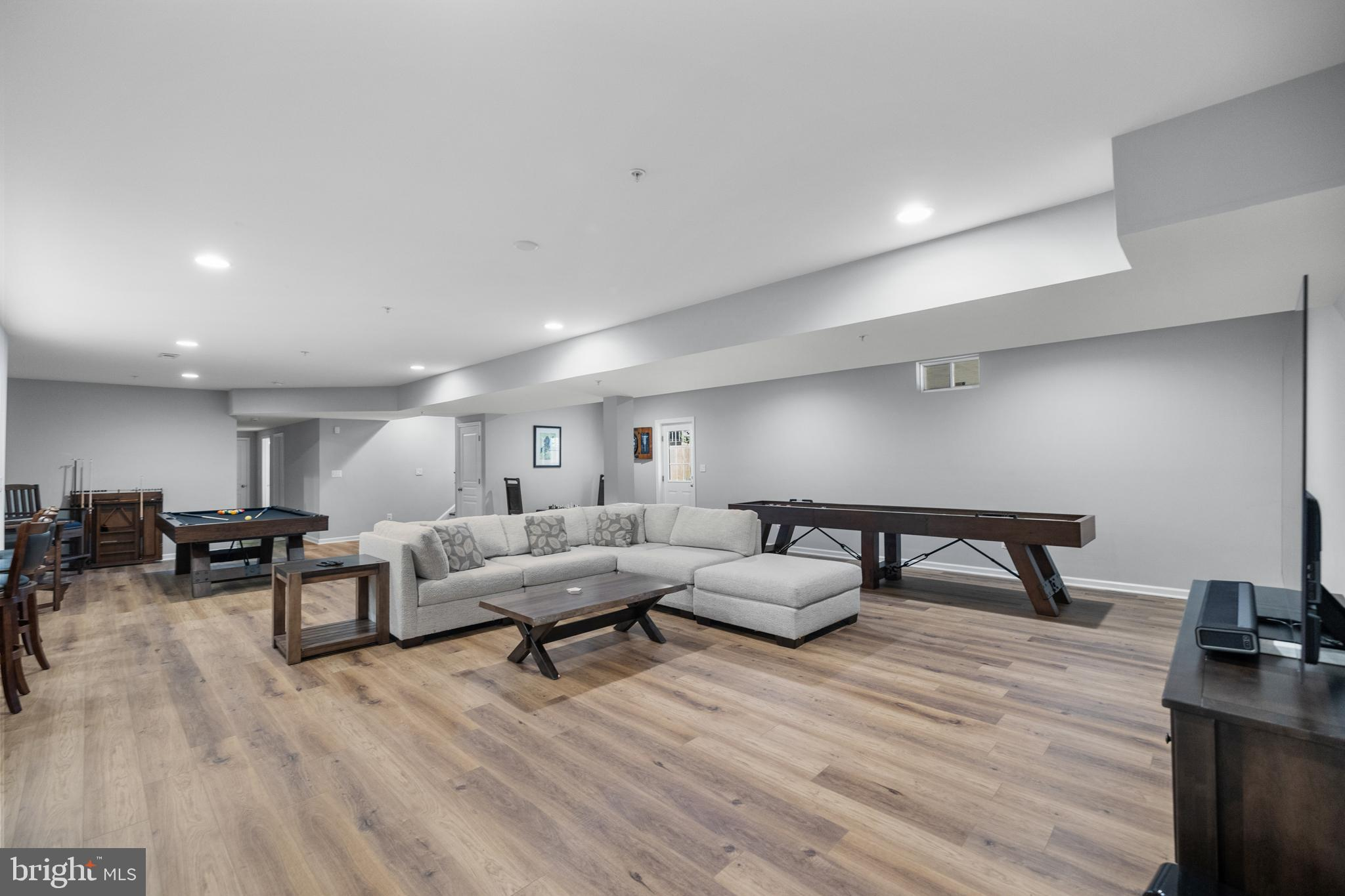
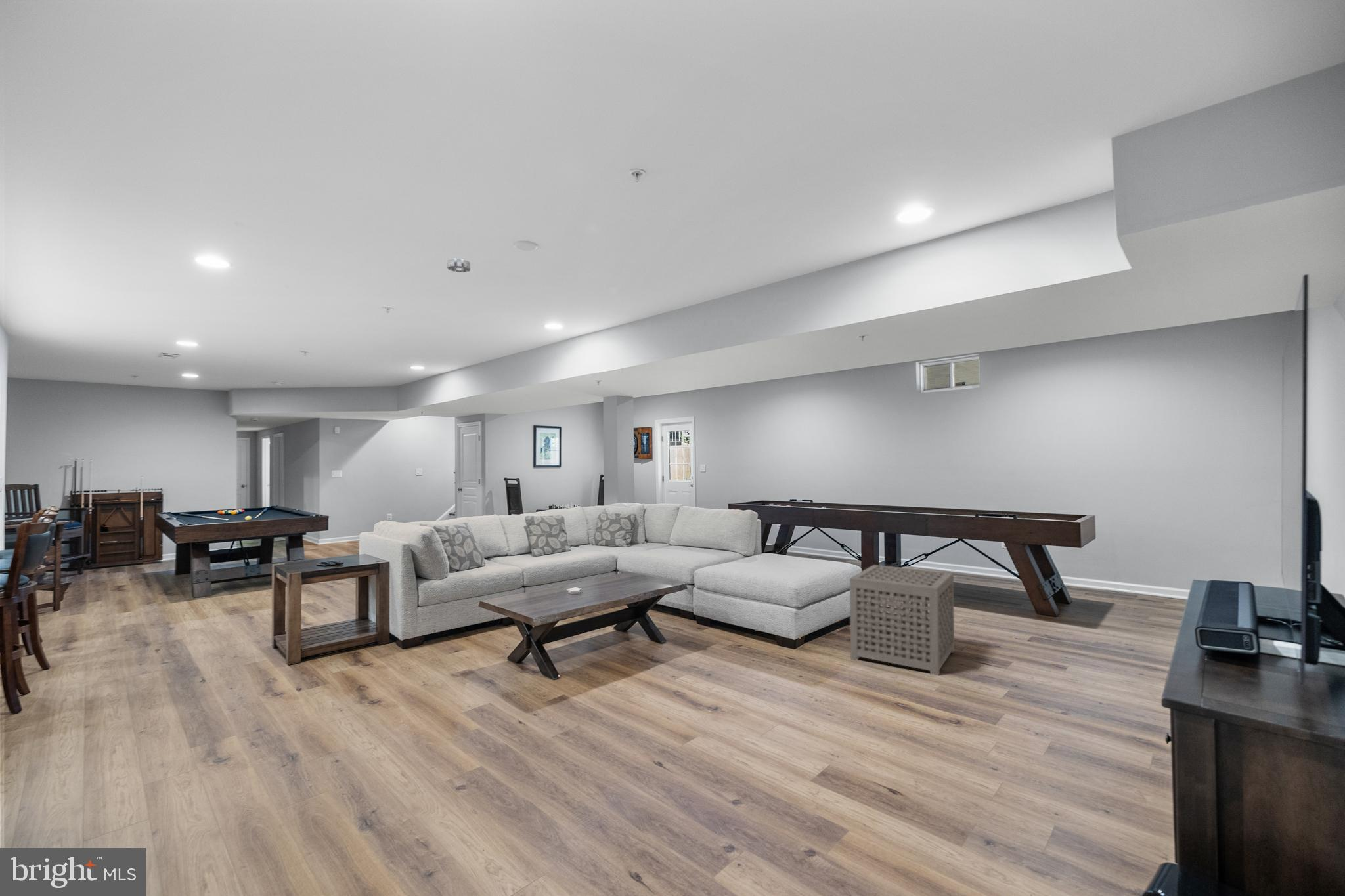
+ side table [849,564,955,676]
+ smoke detector [447,258,471,273]
